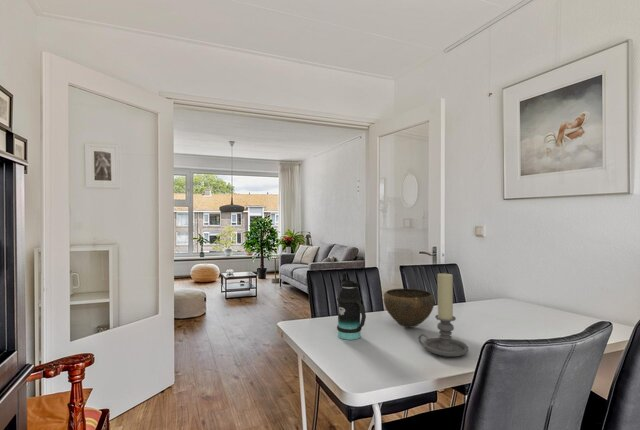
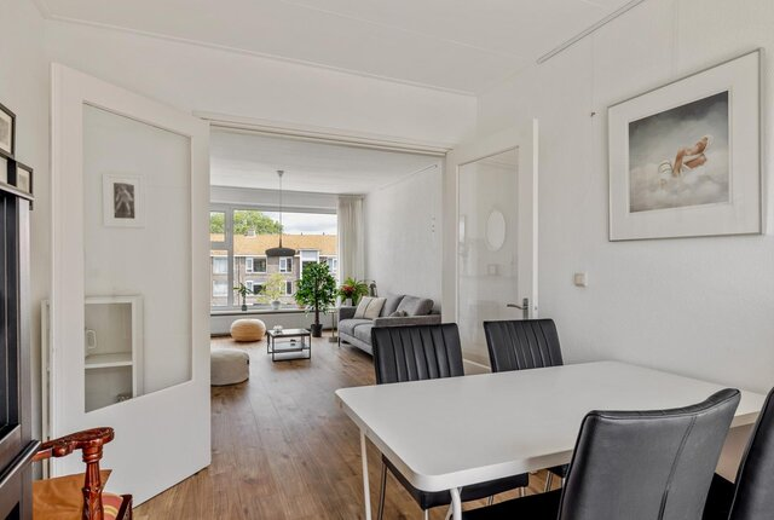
- bottle [336,272,367,341]
- candle holder [418,272,469,358]
- bowl [383,288,435,329]
